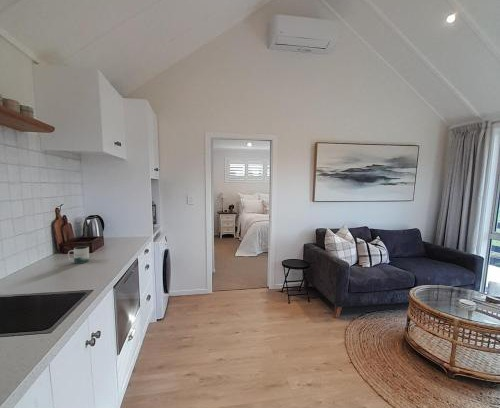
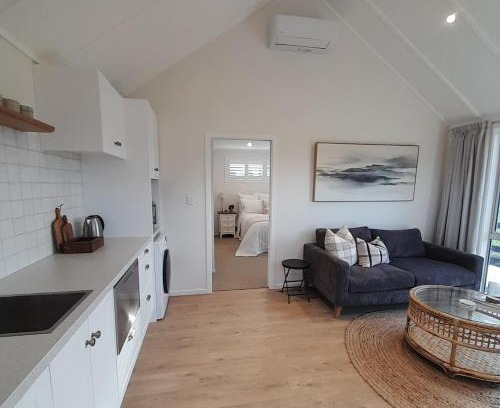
- mug [67,245,90,264]
